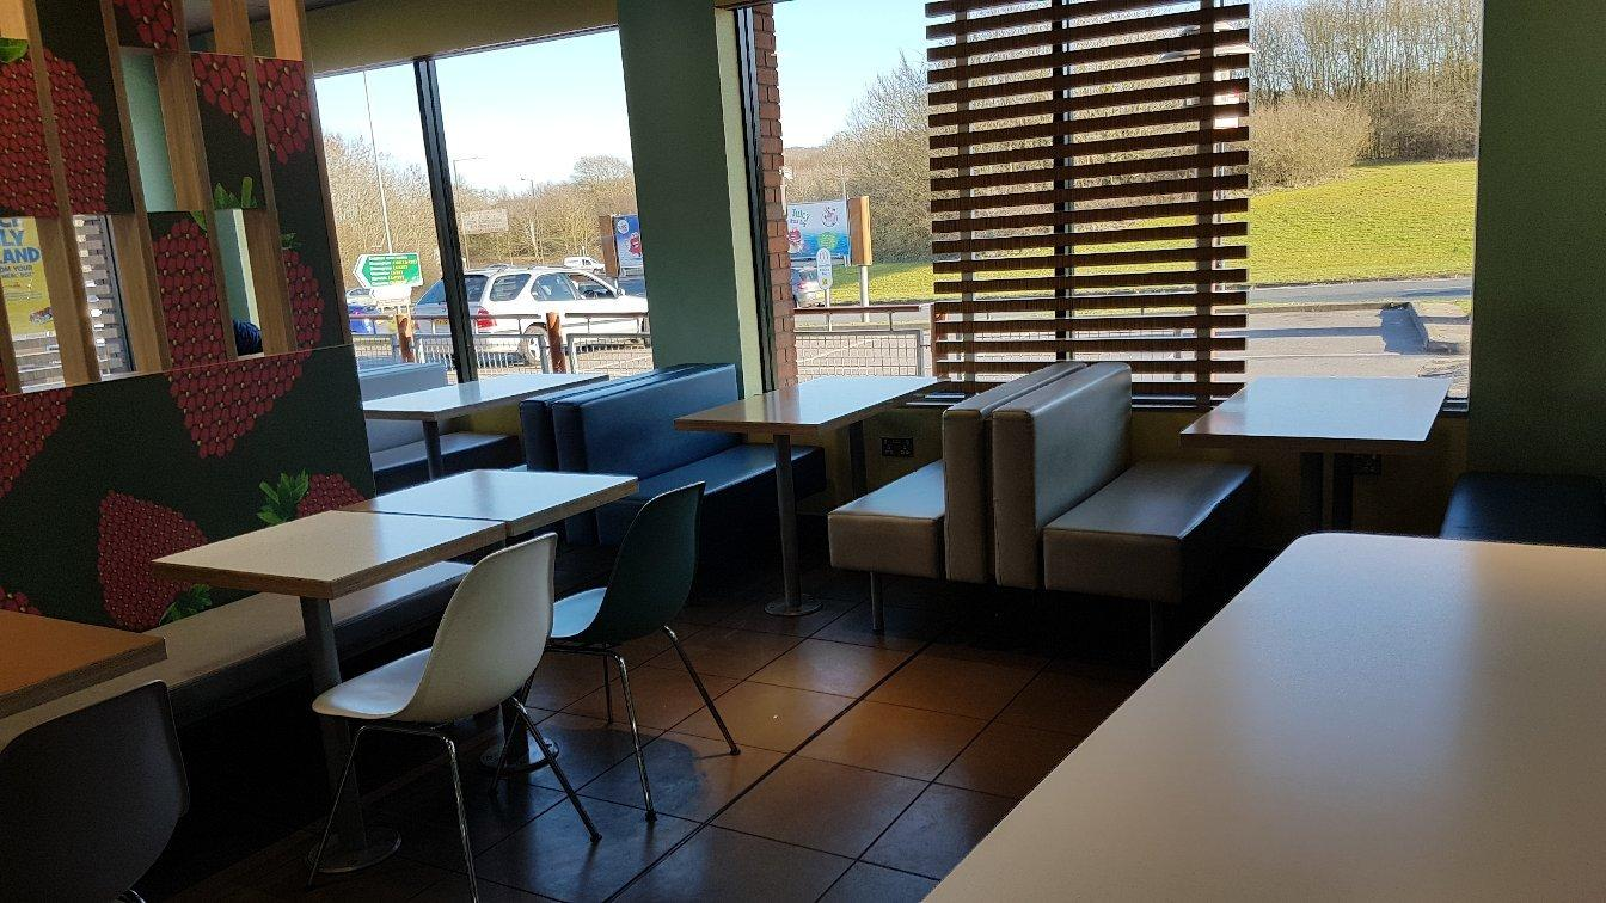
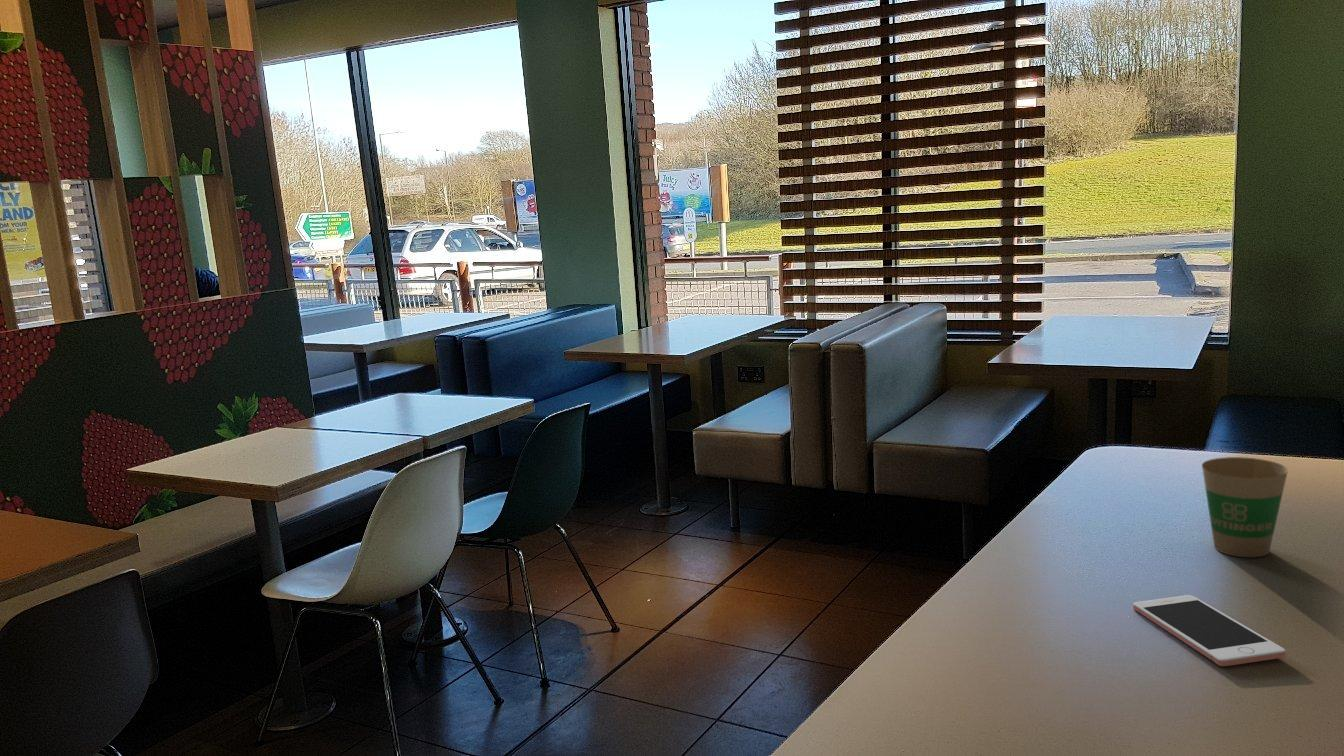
+ cell phone [1132,594,1287,667]
+ paper cup [1201,456,1289,558]
